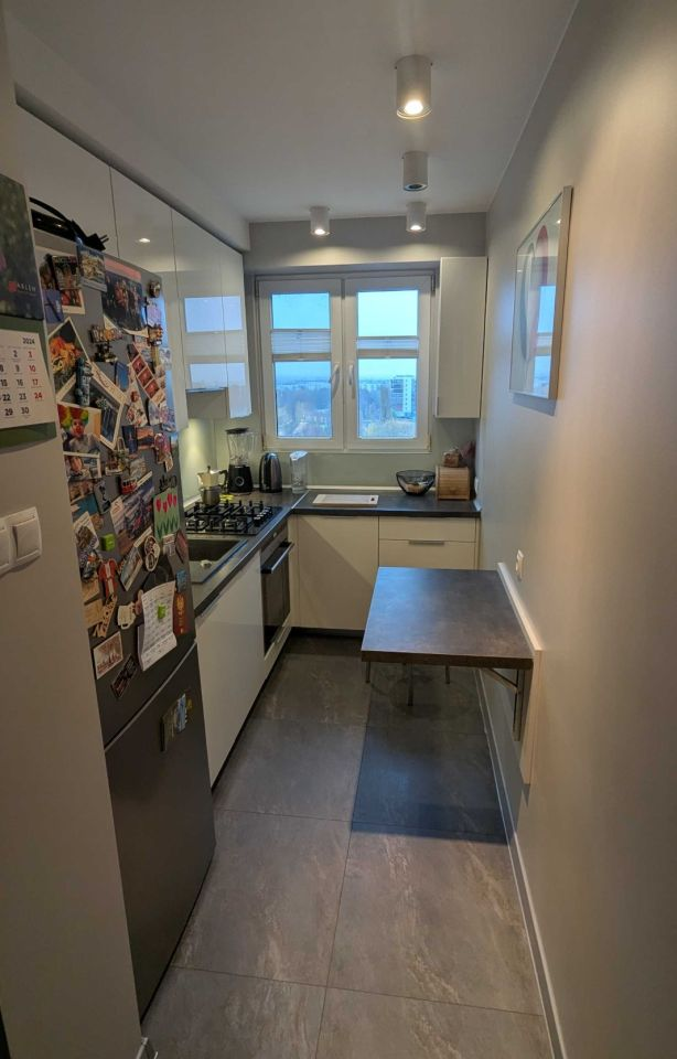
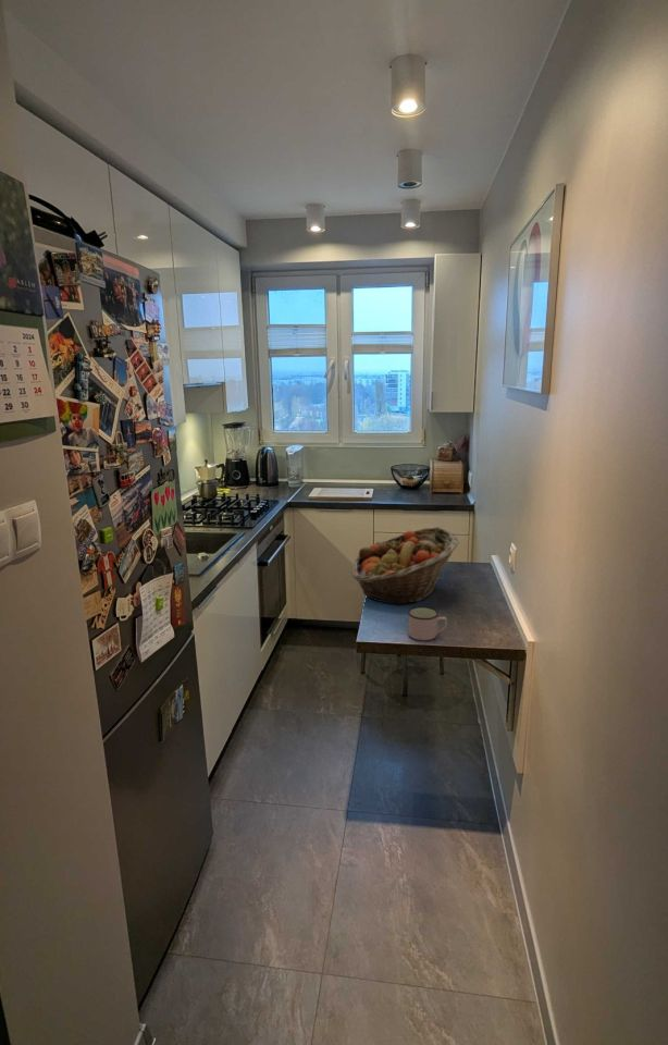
+ fruit basket [351,526,460,606]
+ mug [407,606,448,641]
